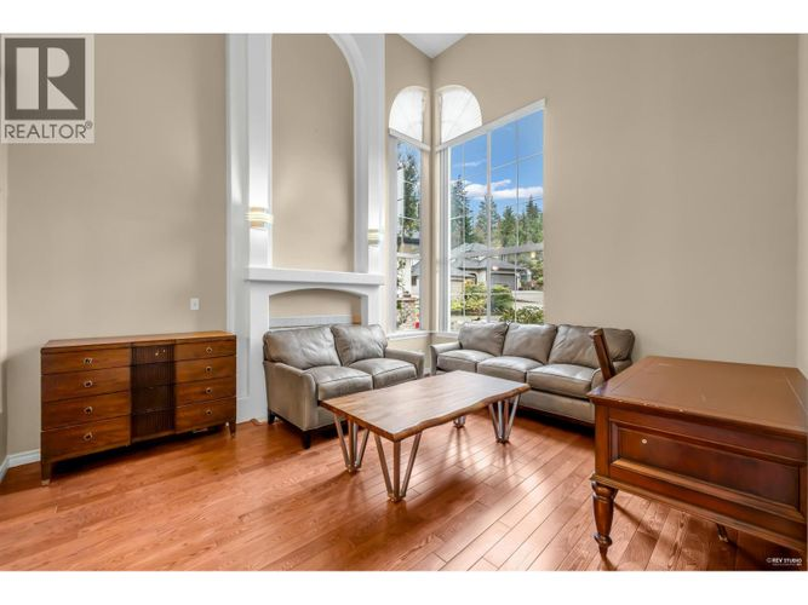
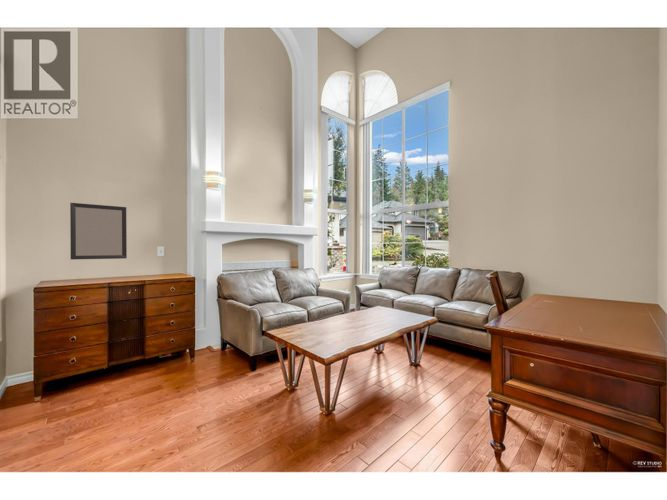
+ home mirror [69,202,128,260]
